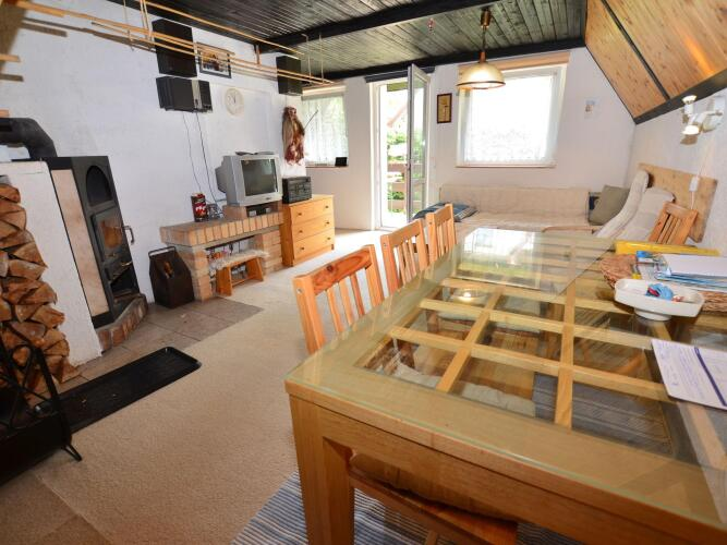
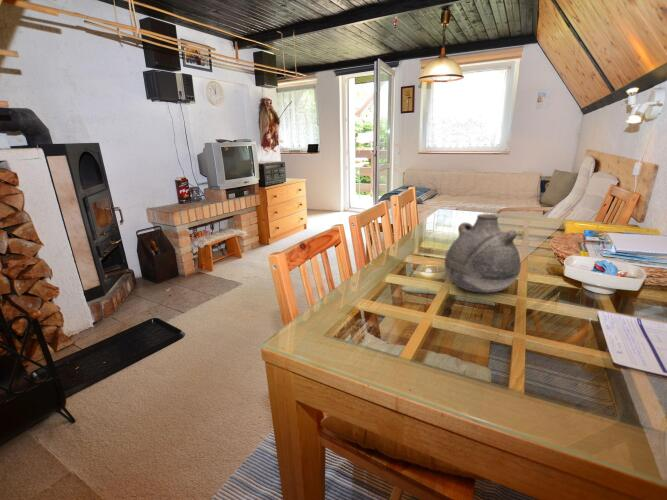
+ vase [444,213,522,294]
